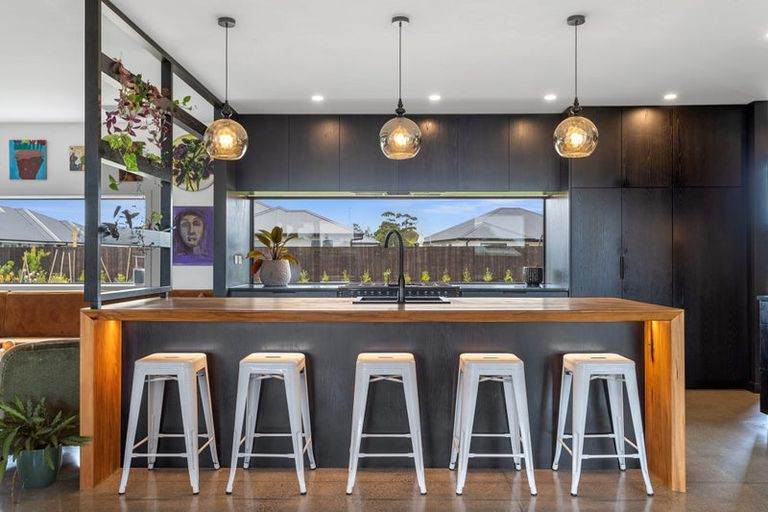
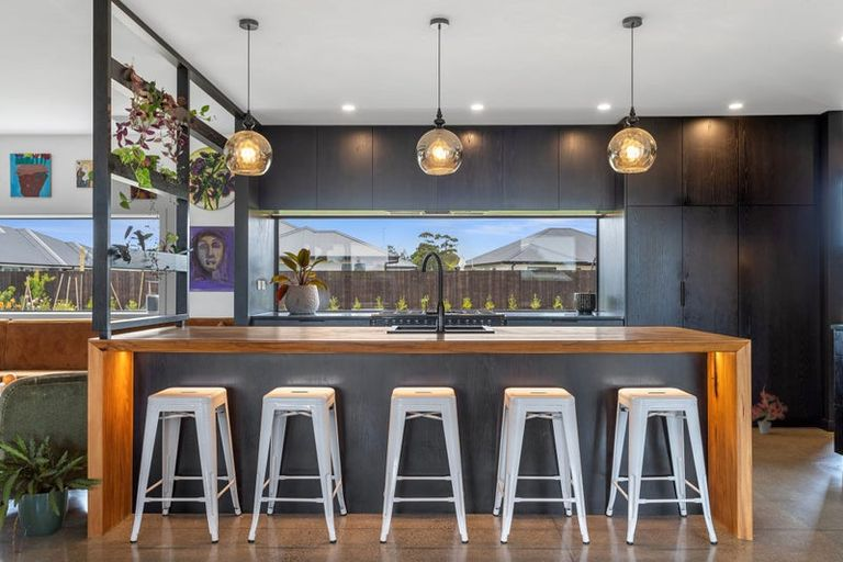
+ potted plant [751,384,788,435]
